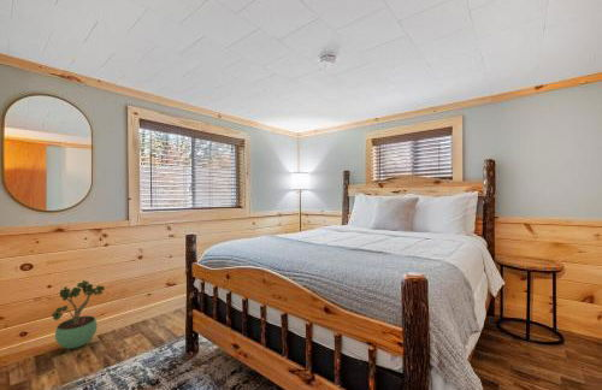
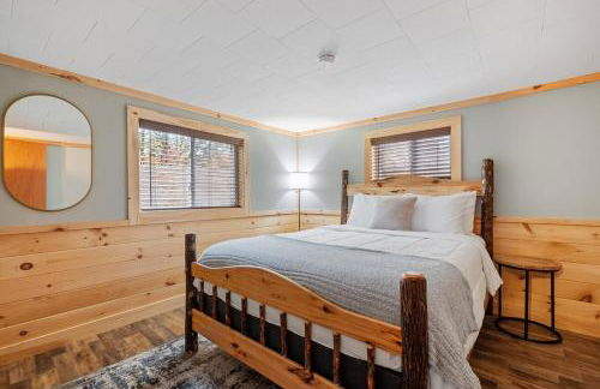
- potted plant [51,279,106,349]
